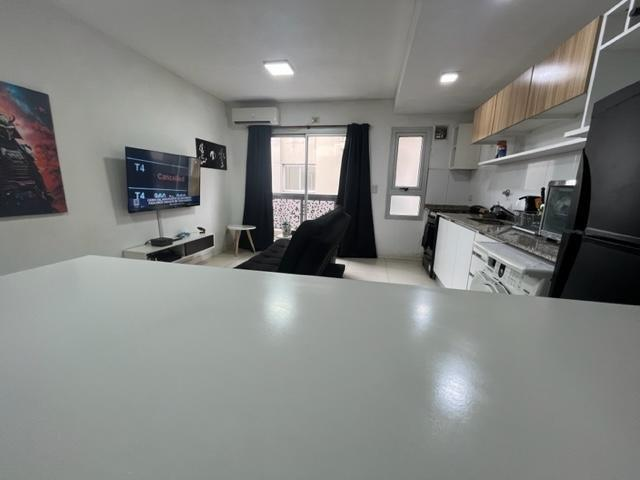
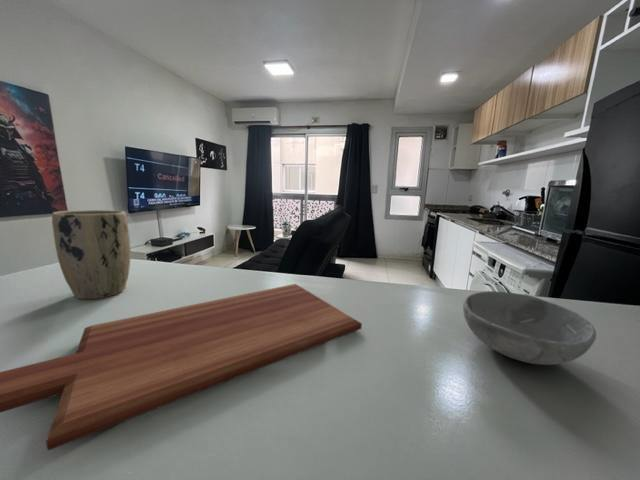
+ bowl [462,290,597,366]
+ cutting board [0,283,363,452]
+ plant pot [51,209,131,300]
